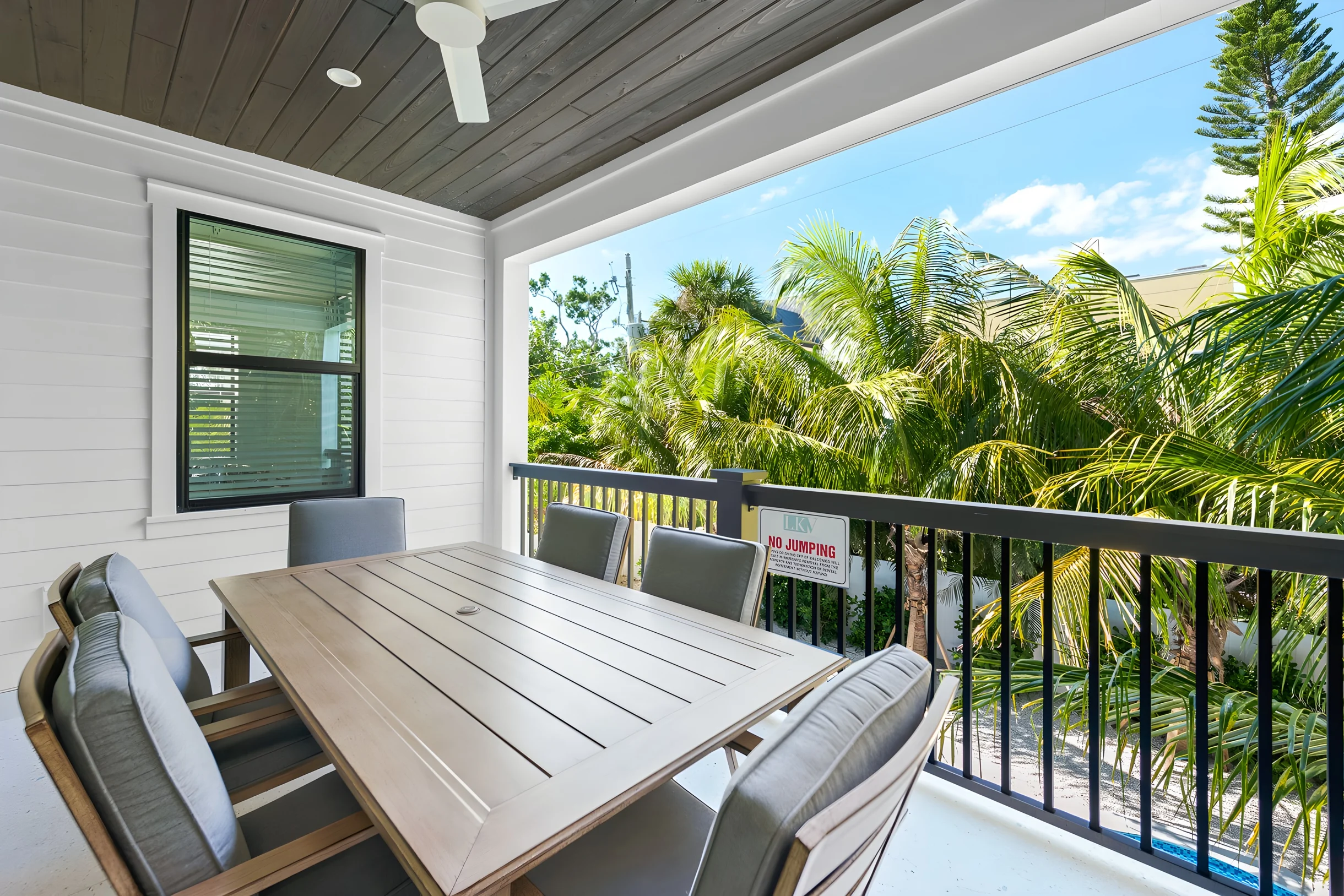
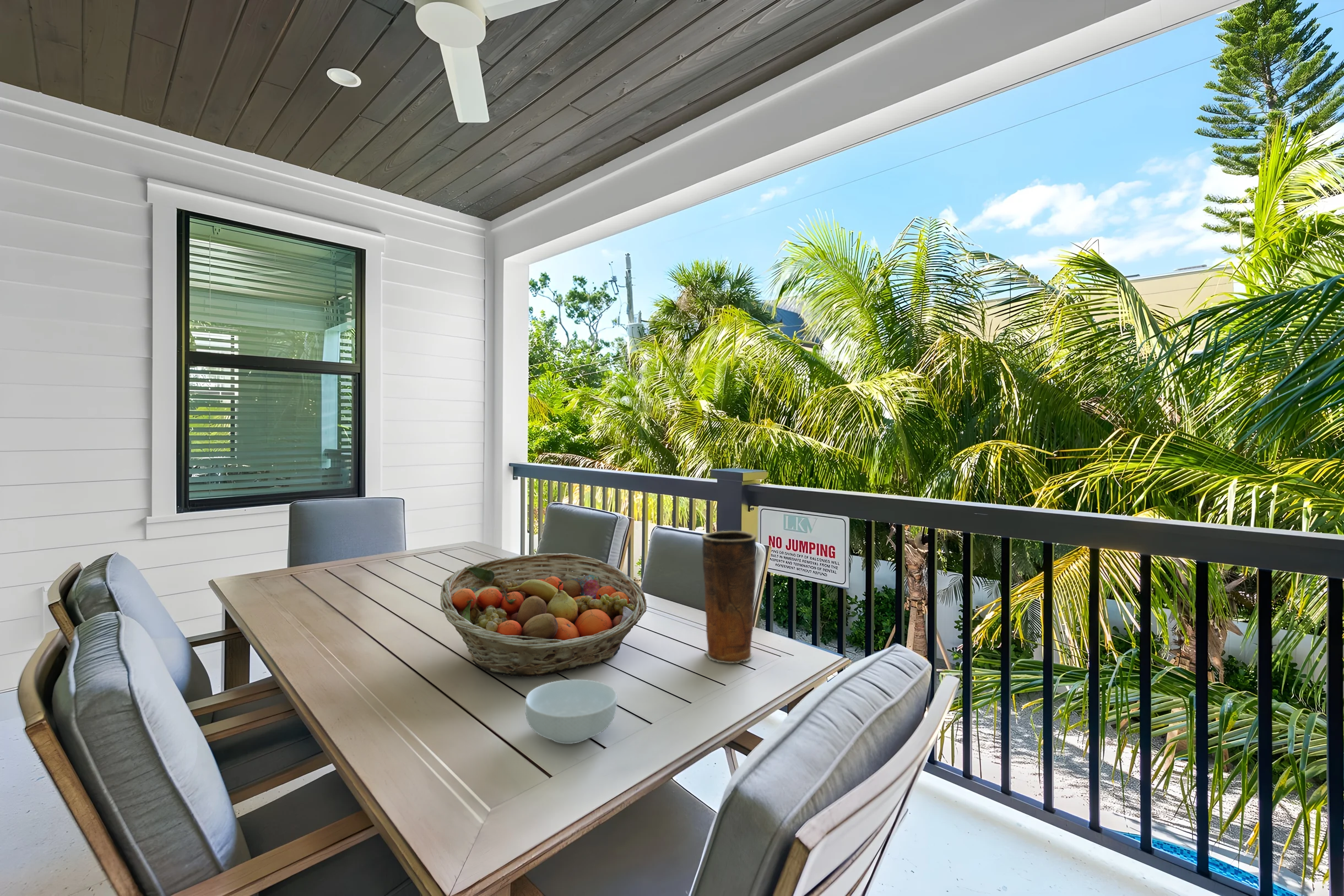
+ cereal bowl [524,679,618,745]
+ fruit basket [440,553,647,677]
+ vase [701,530,757,664]
